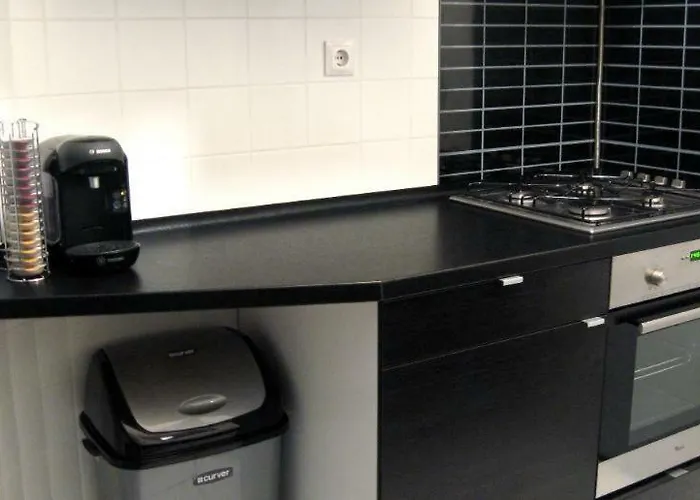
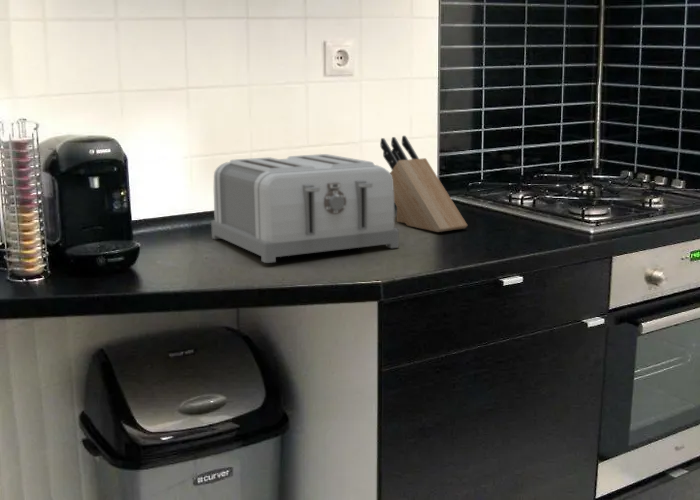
+ knife block [379,135,468,233]
+ toaster [210,153,400,264]
